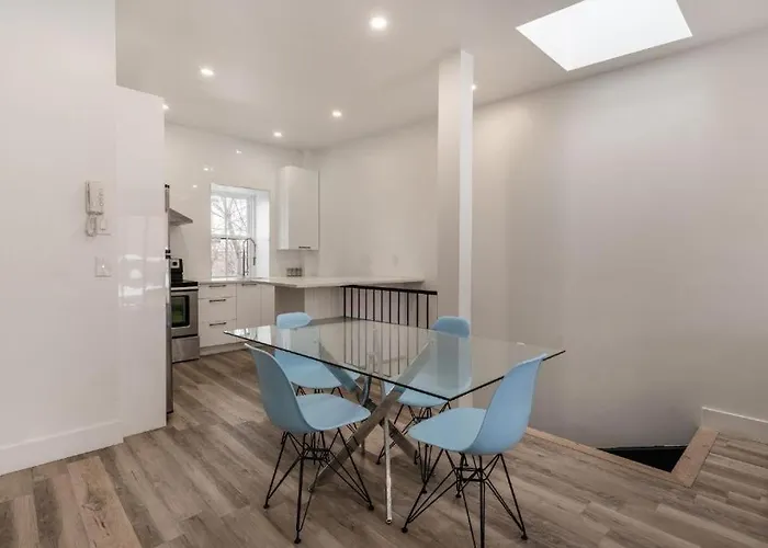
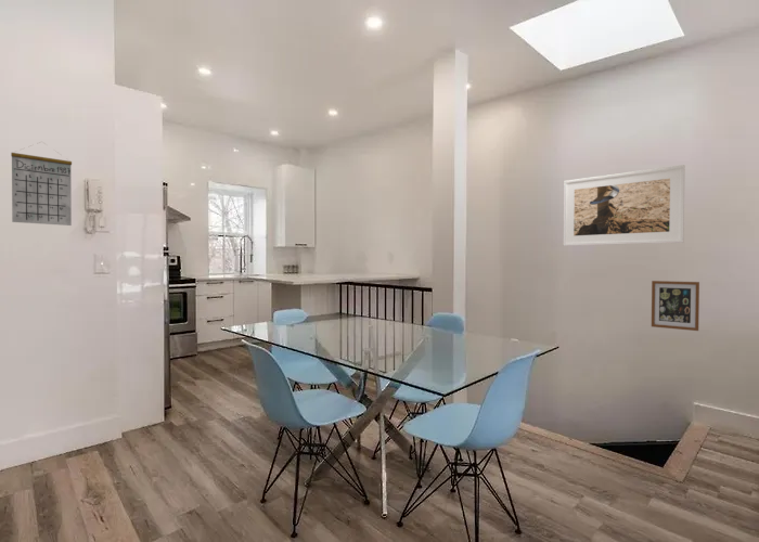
+ wall art [651,280,700,332]
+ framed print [563,164,686,247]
+ calendar [10,141,73,227]
